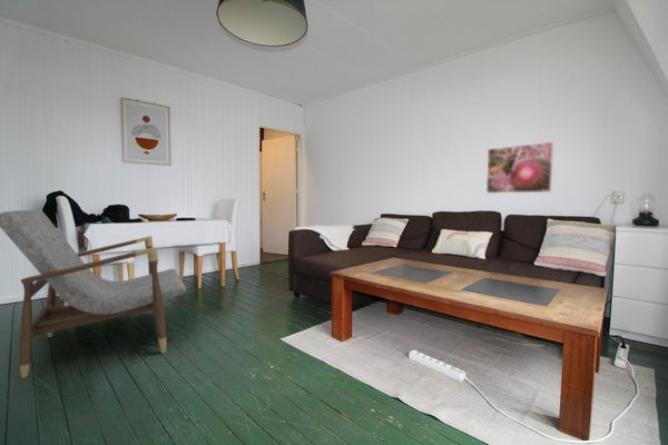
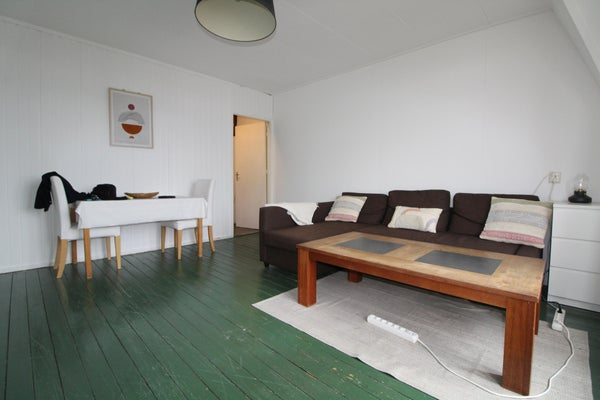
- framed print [485,140,554,195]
- armchair [0,208,187,378]
